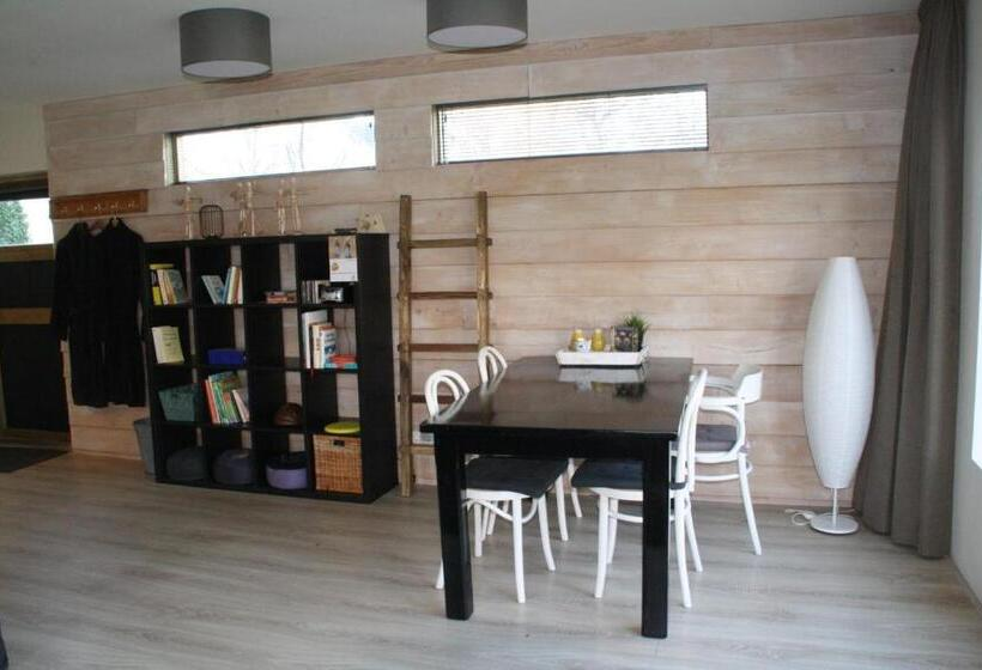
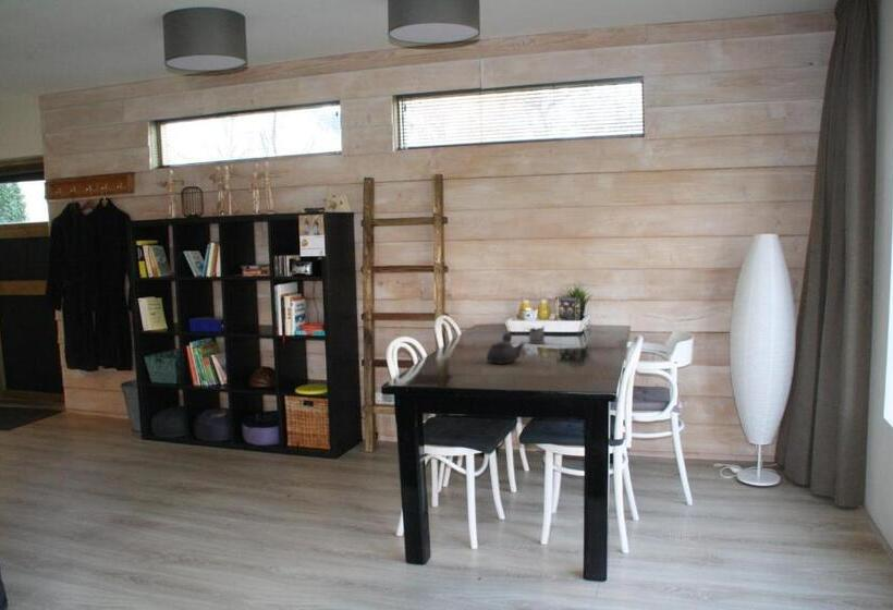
+ tea glass holder [523,325,546,344]
+ teapot [486,332,526,365]
